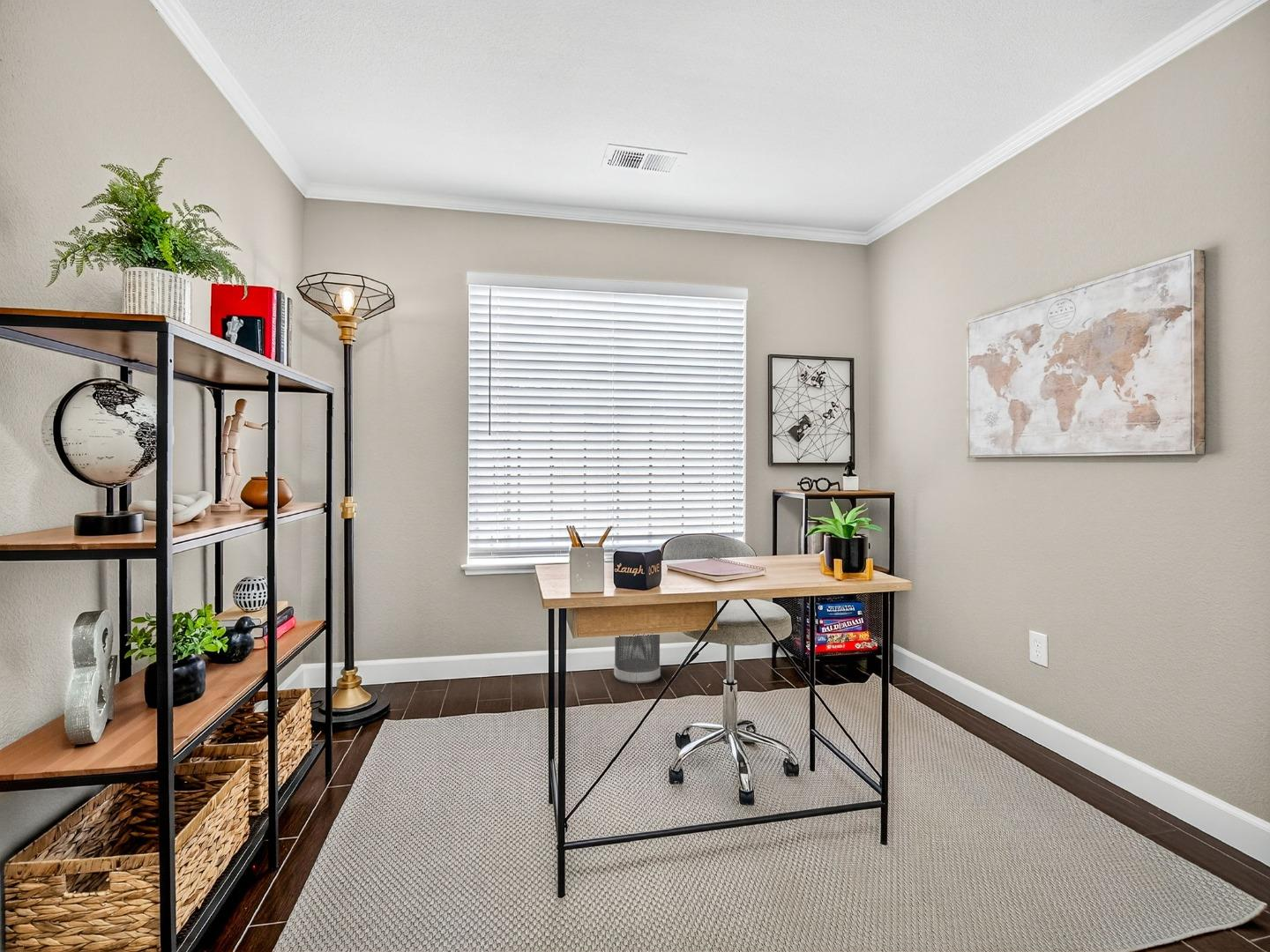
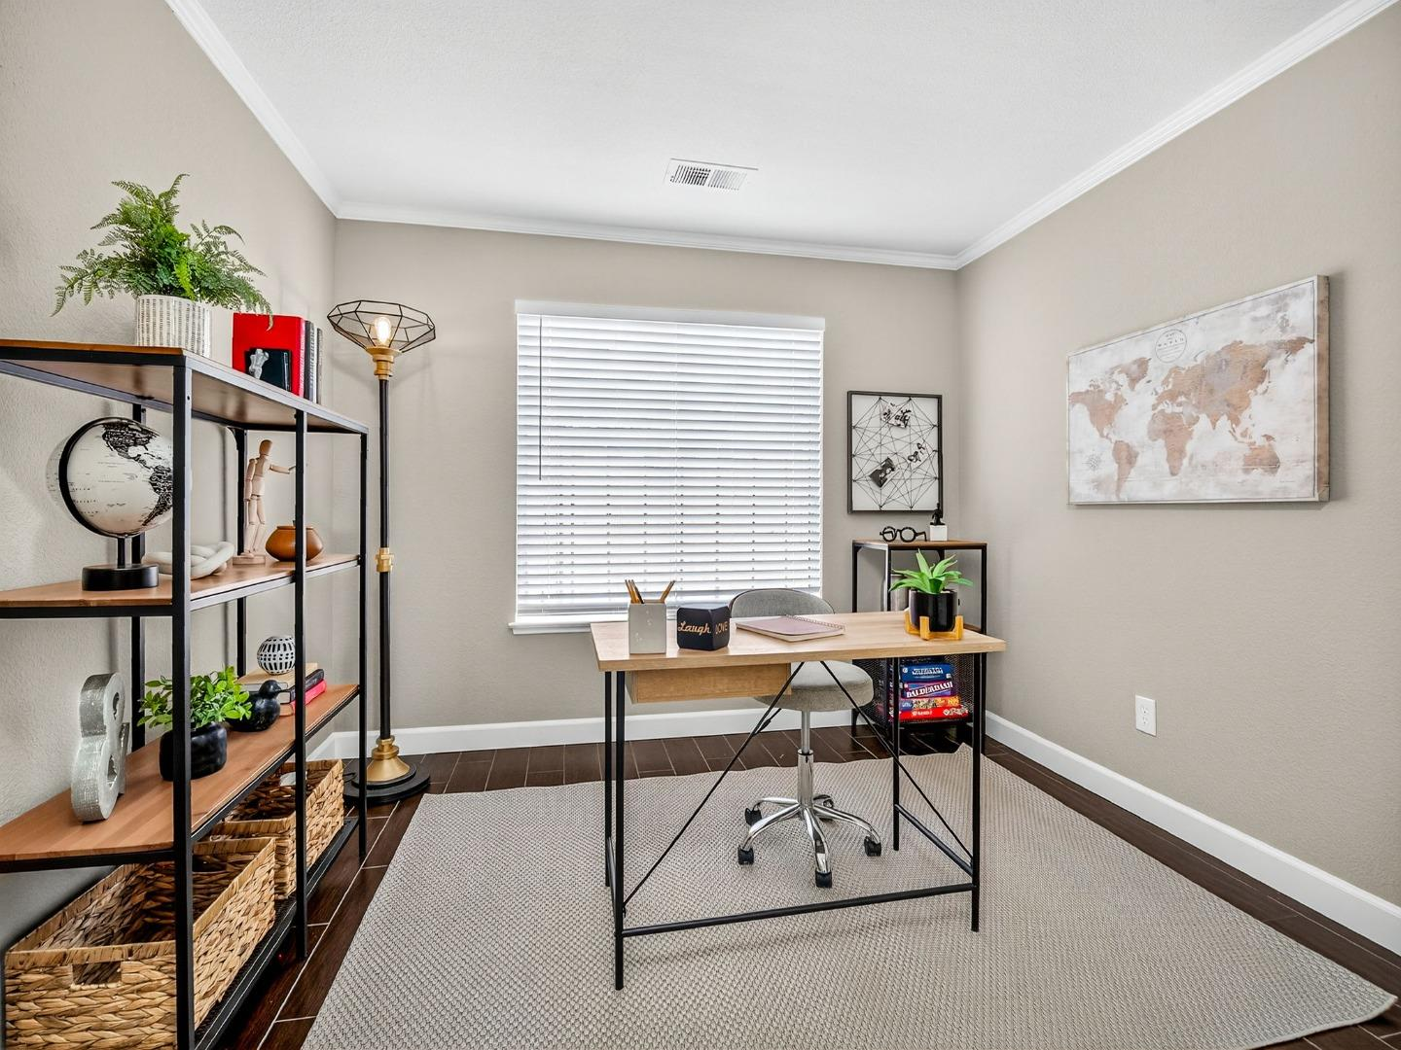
- wastebasket [613,634,661,684]
